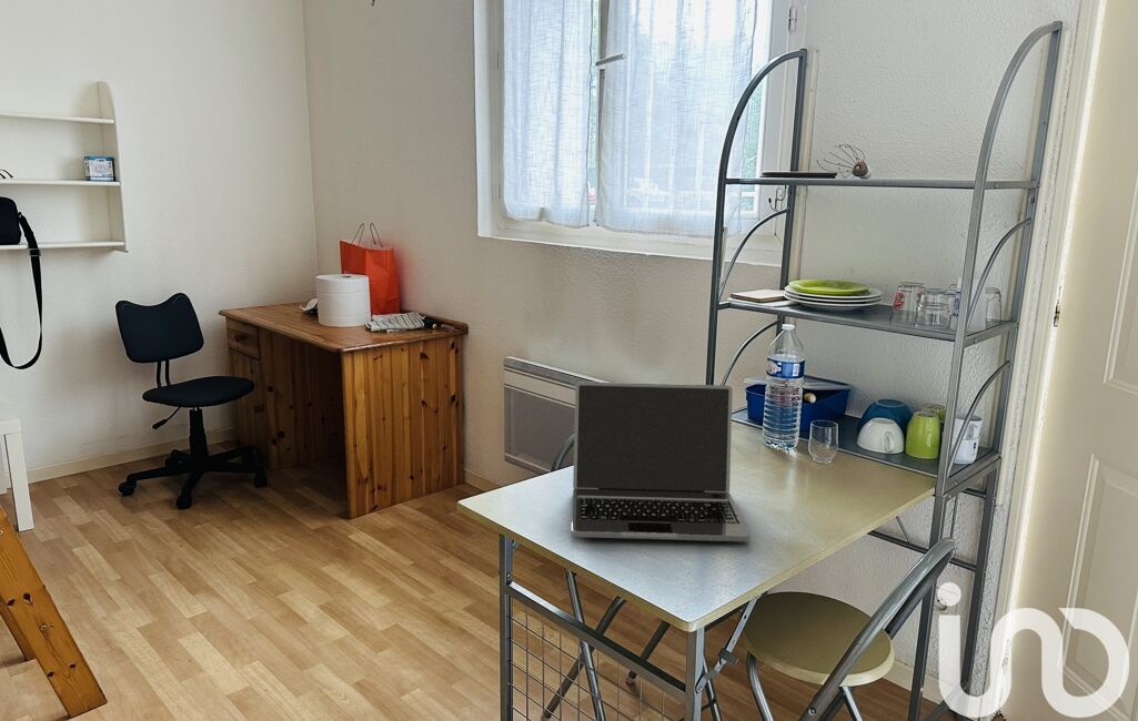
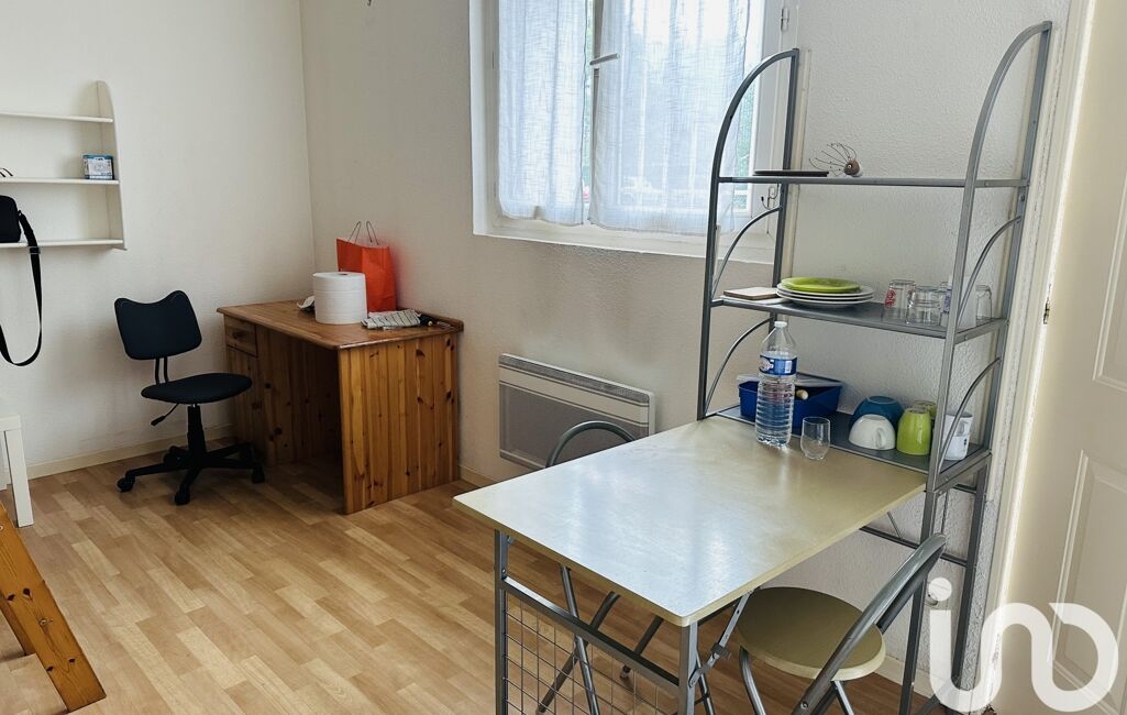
- laptop [571,380,751,542]
